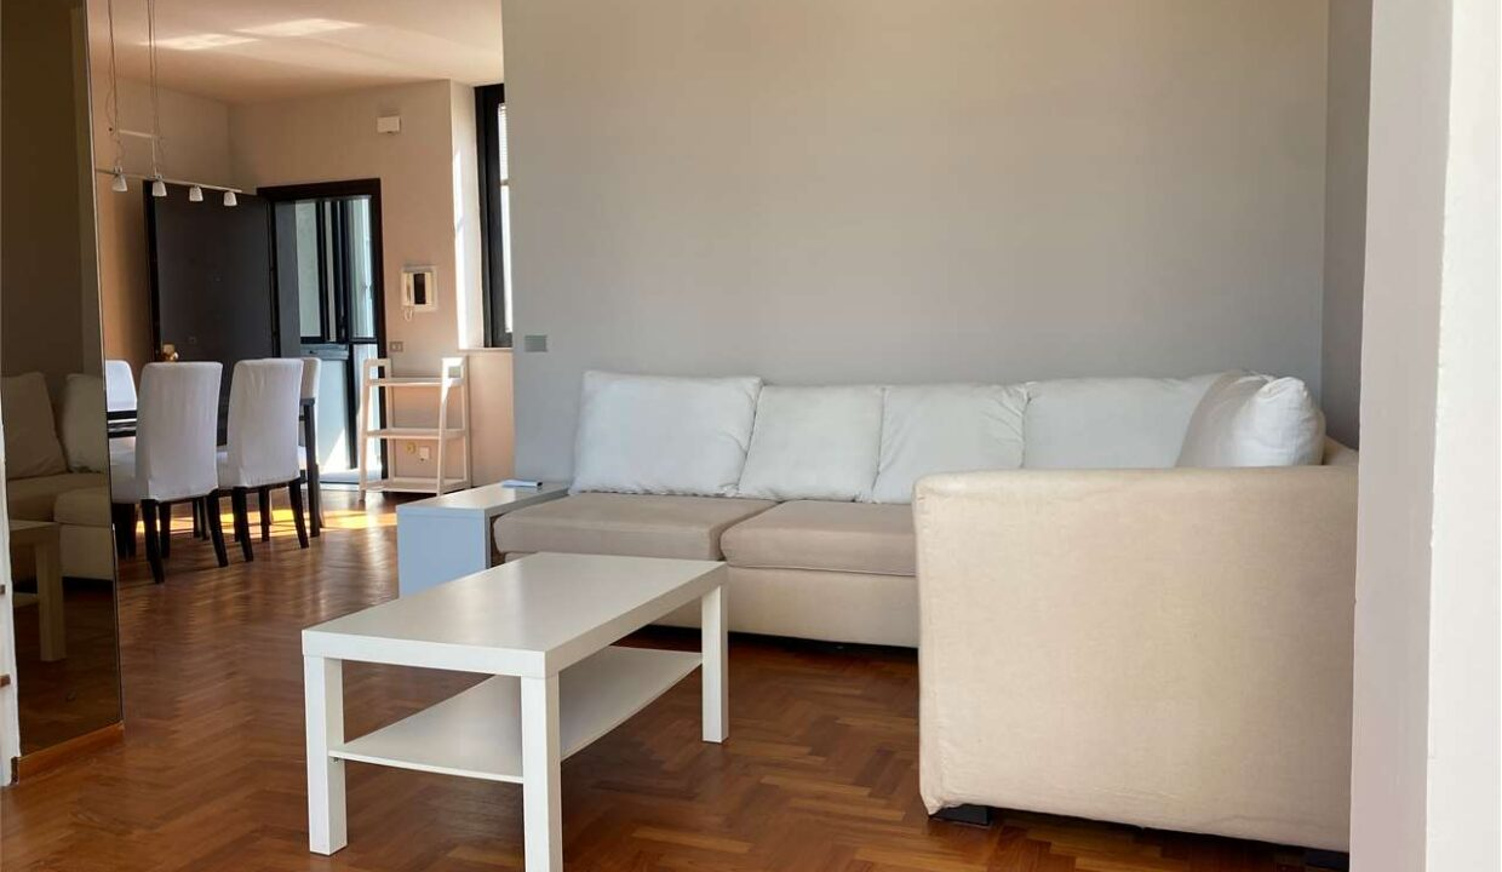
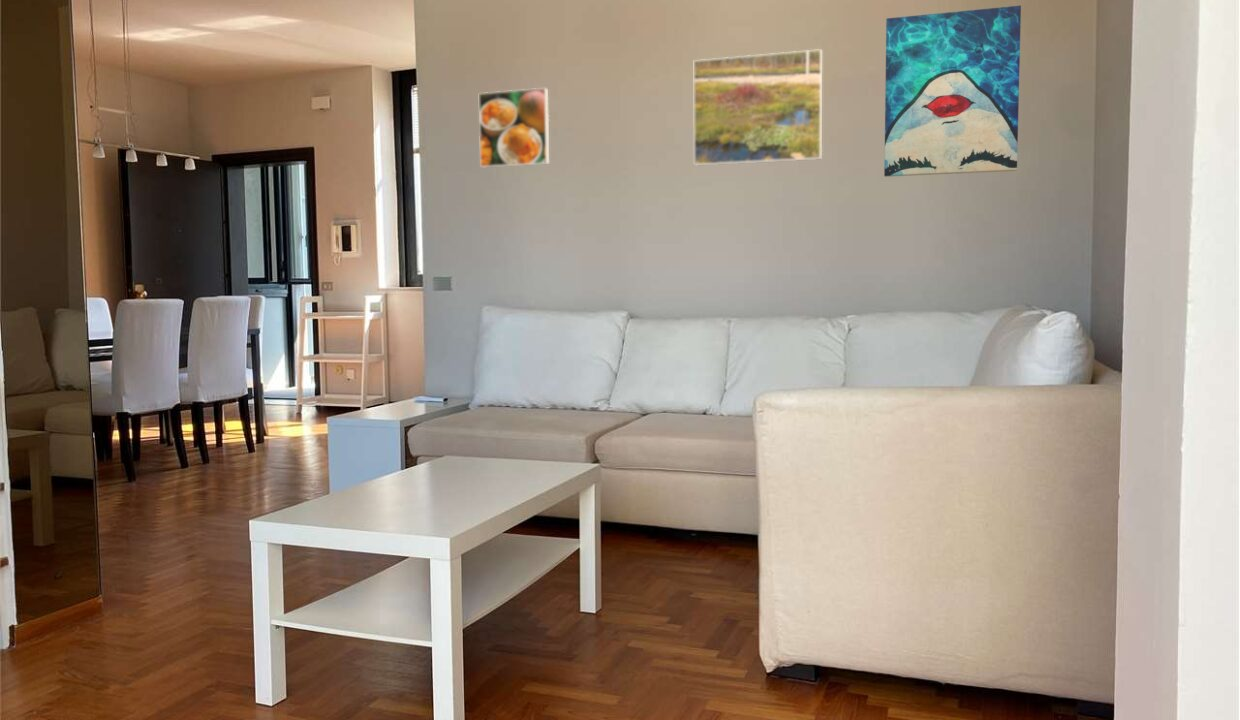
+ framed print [693,48,823,167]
+ wall art [883,5,1022,178]
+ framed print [478,87,550,169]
